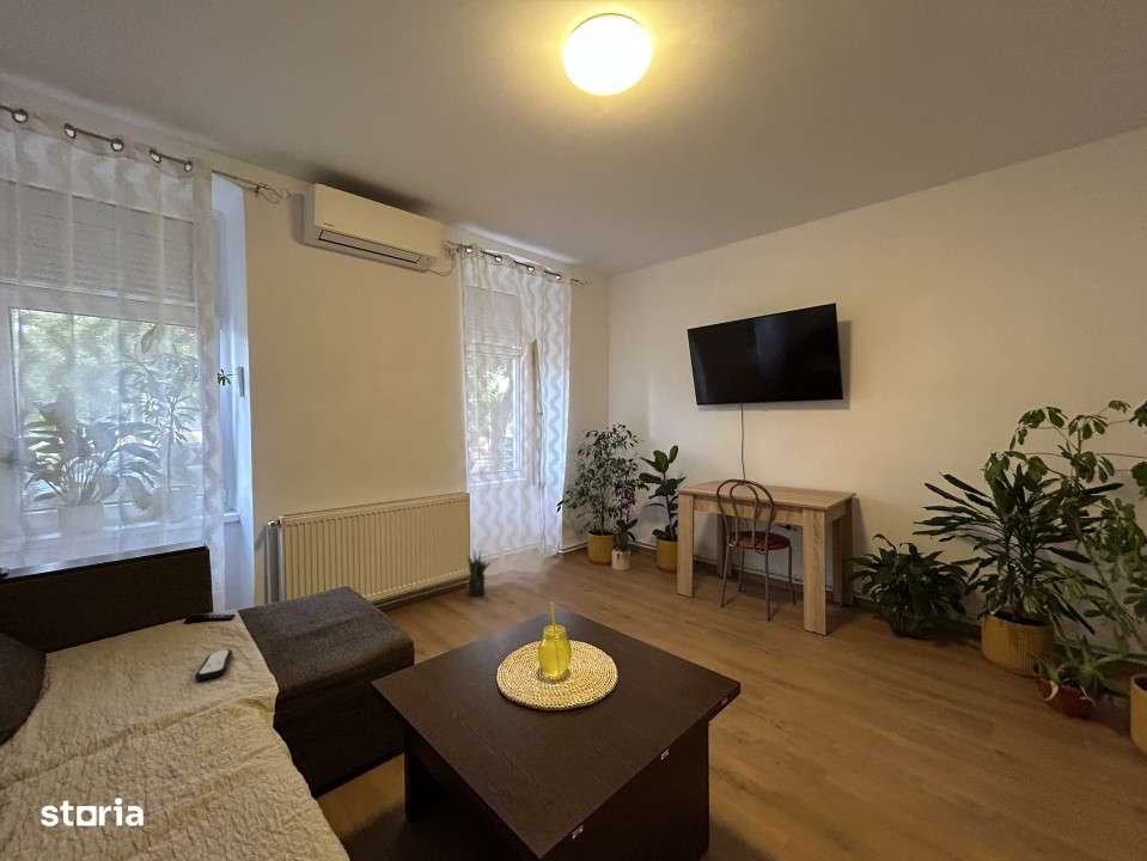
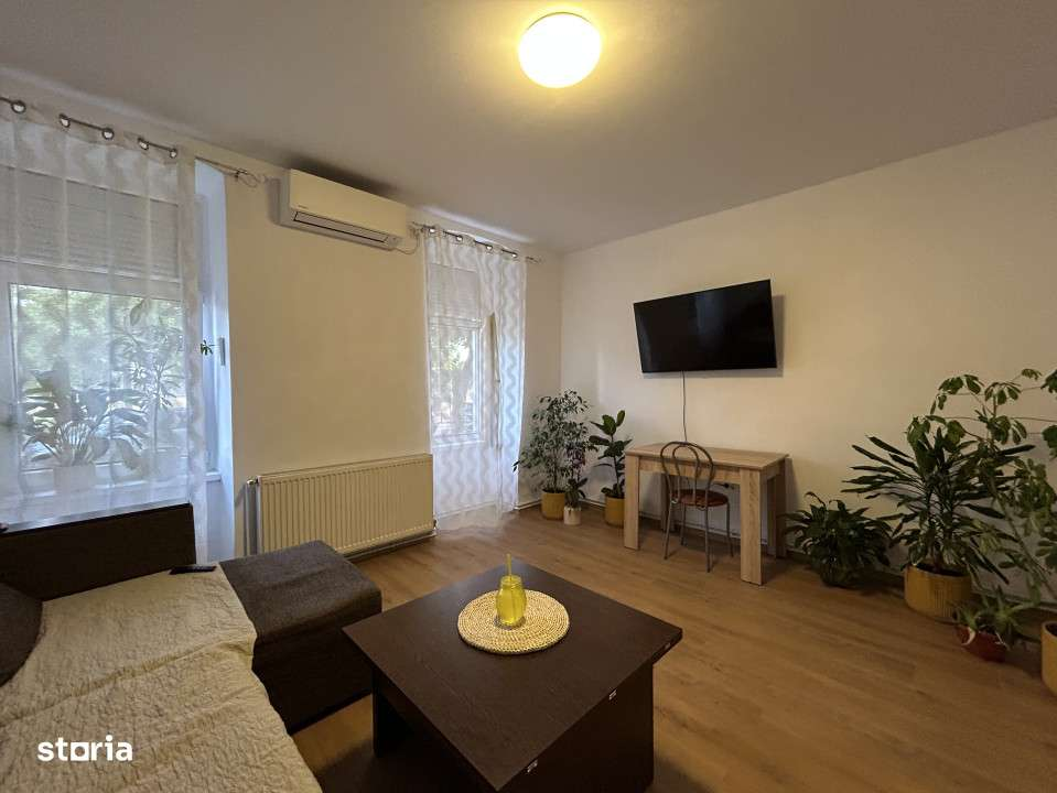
- potted plant [465,548,493,597]
- remote control [194,648,234,682]
